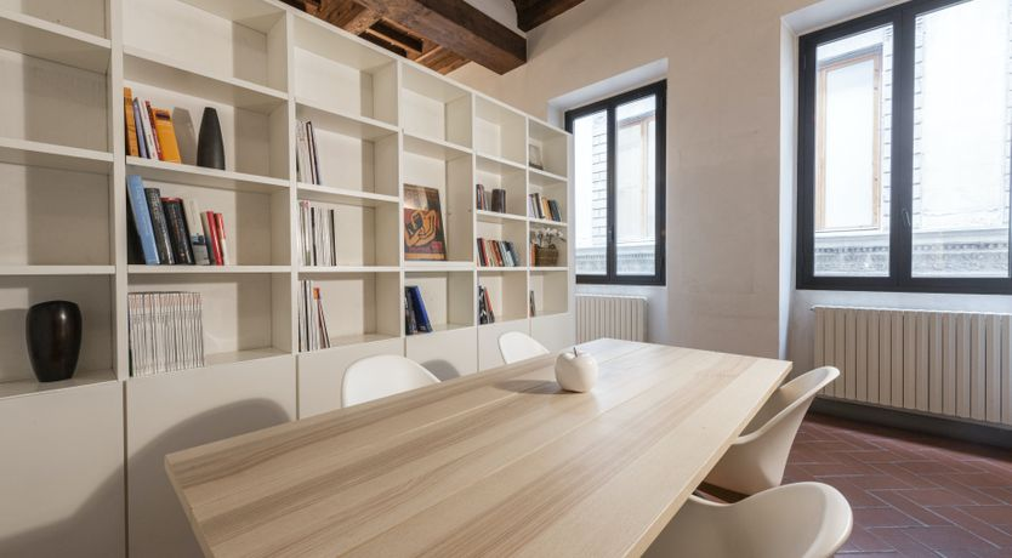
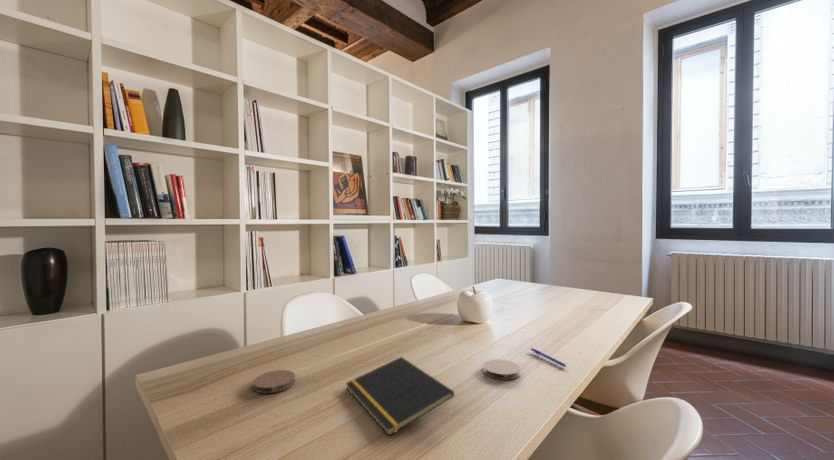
+ coaster [252,369,296,394]
+ notepad [345,356,455,437]
+ pen [530,347,568,368]
+ coaster [482,358,521,381]
